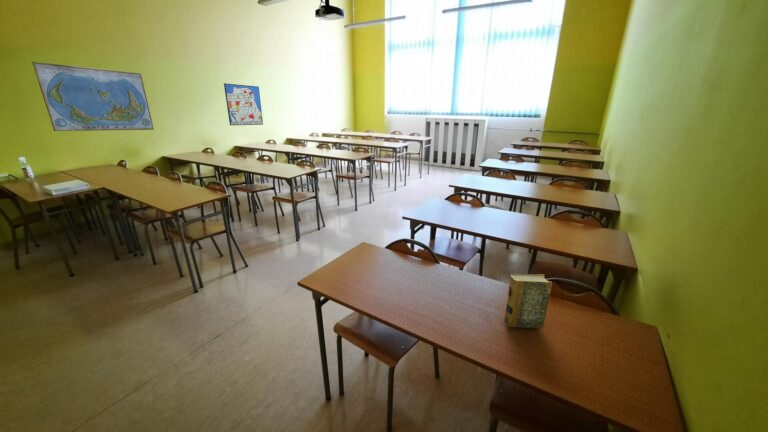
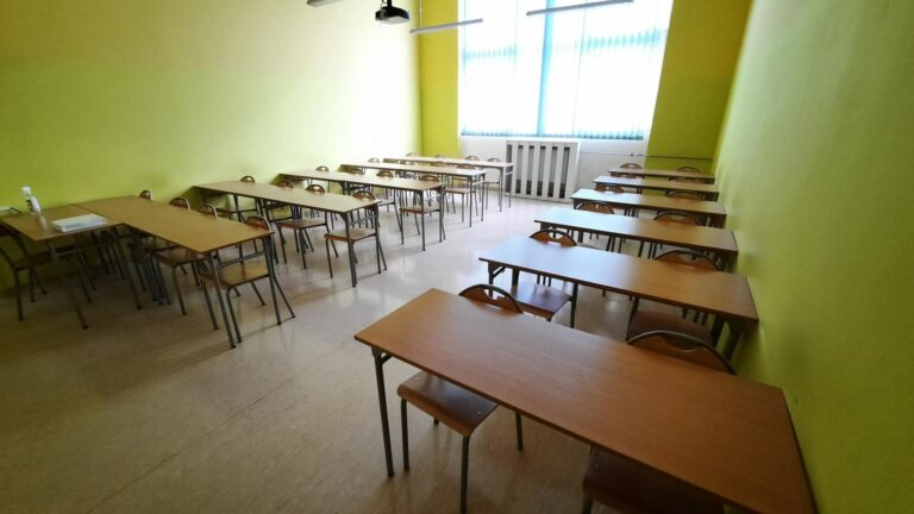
- world map [31,61,155,132]
- hardback book [503,273,553,330]
- wall art [223,82,264,126]
